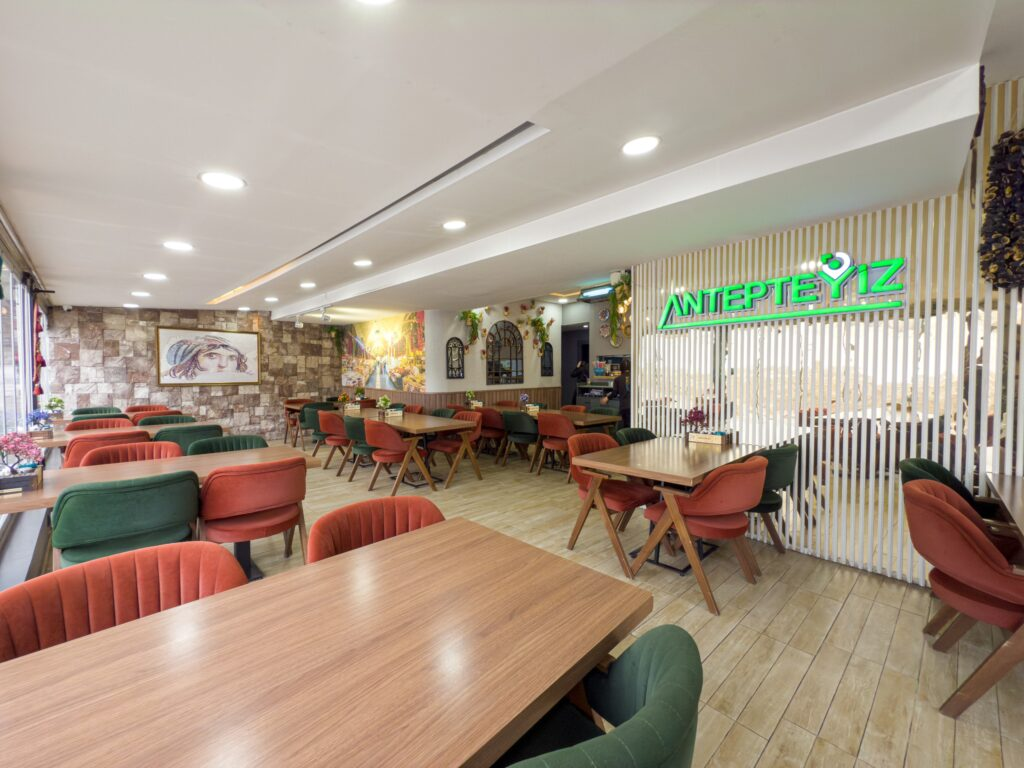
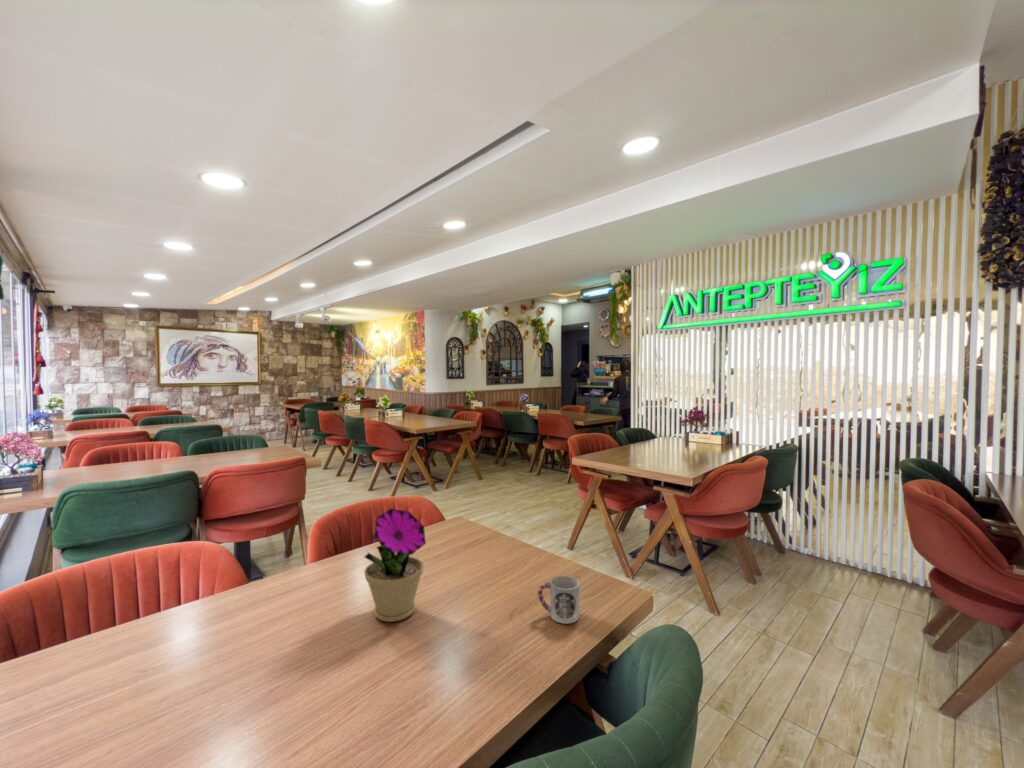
+ flower pot [363,508,427,623]
+ cup [537,575,580,625]
